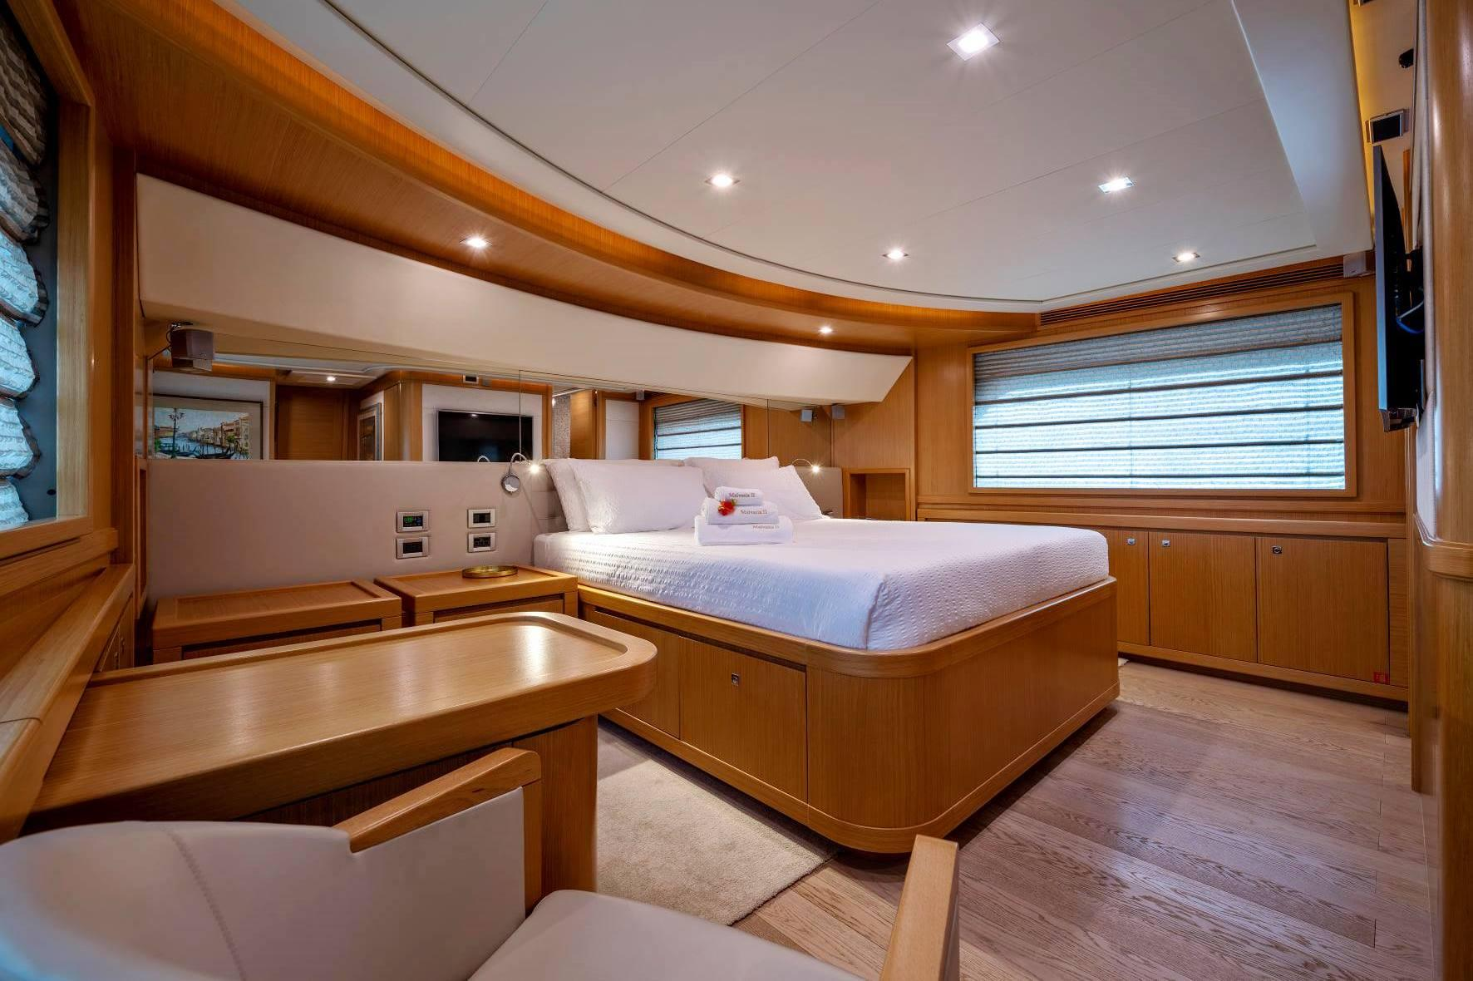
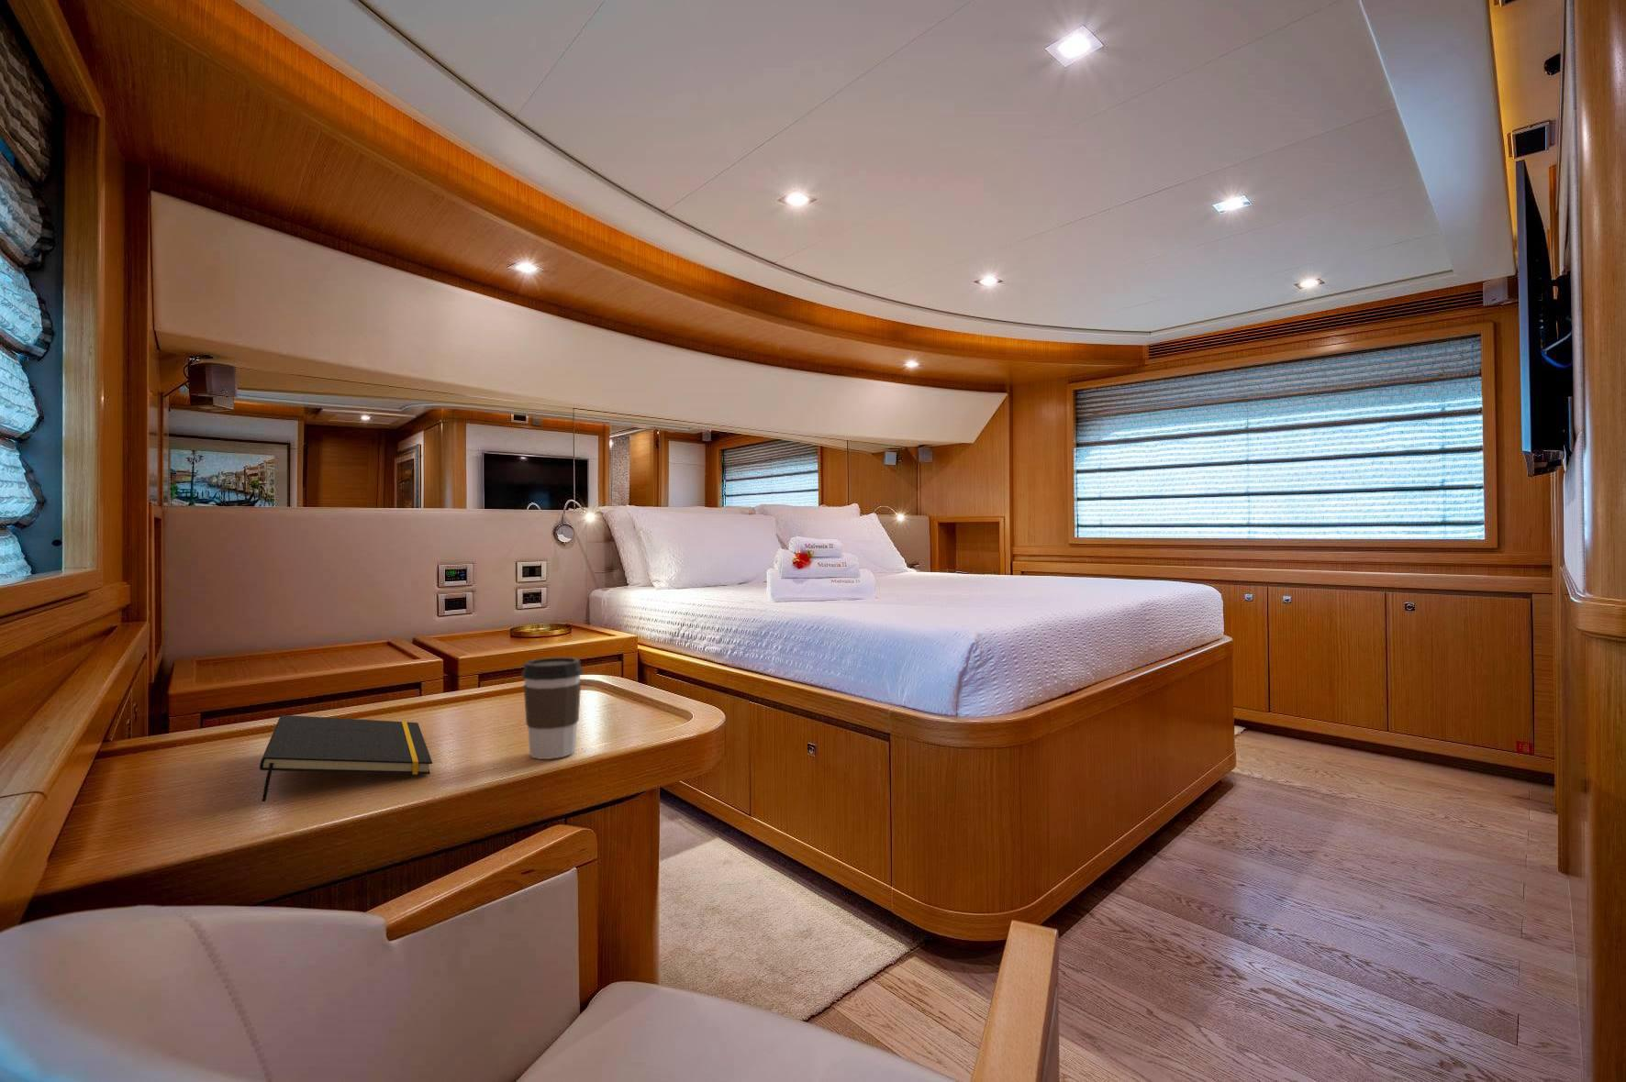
+ notepad [259,715,434,802]
+ coffee cup [521,657,583,760]
